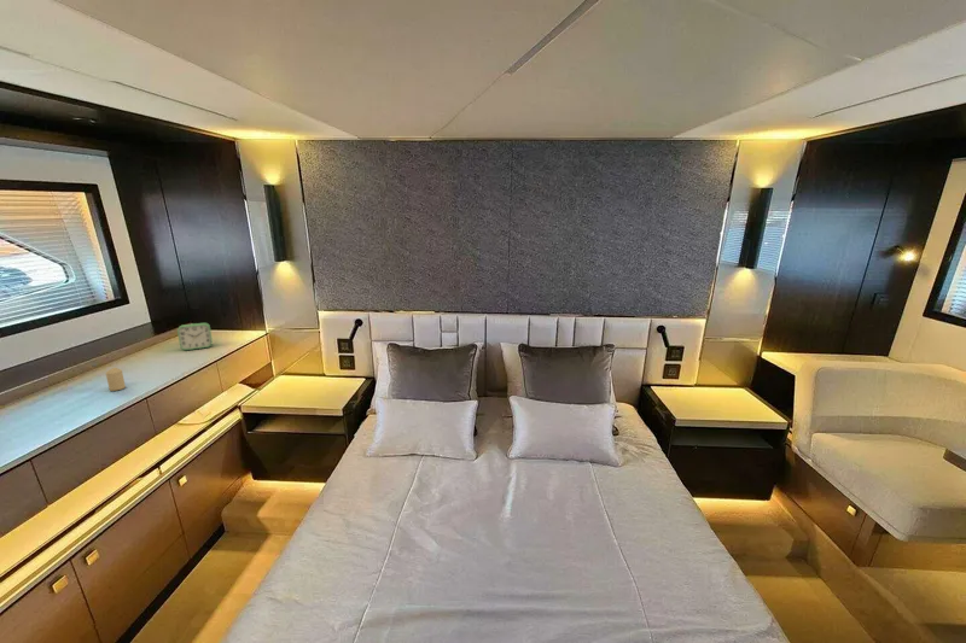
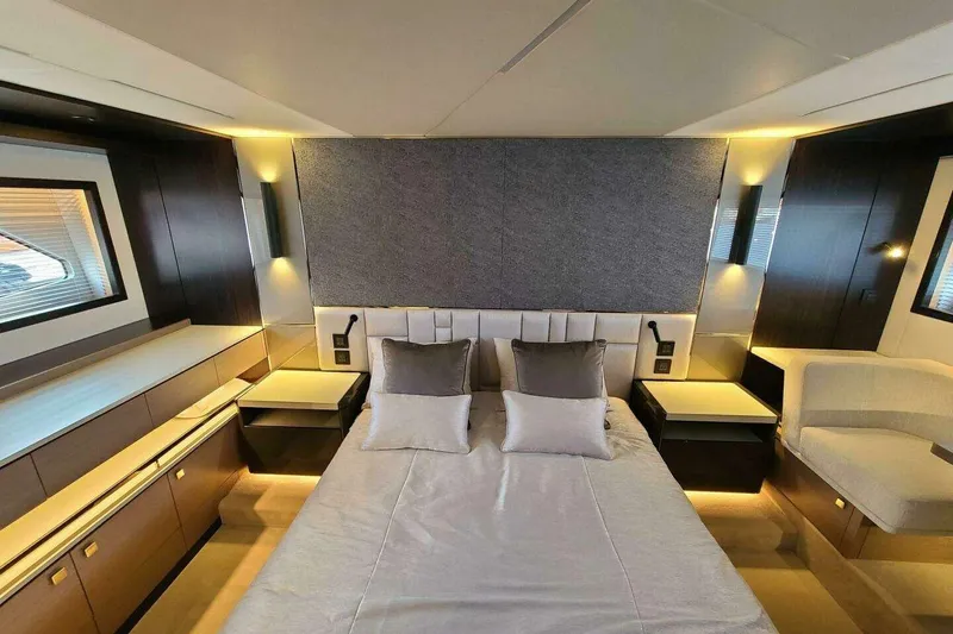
- alarm clock [176,322,214,351]
- candle [105,367,127,392]
